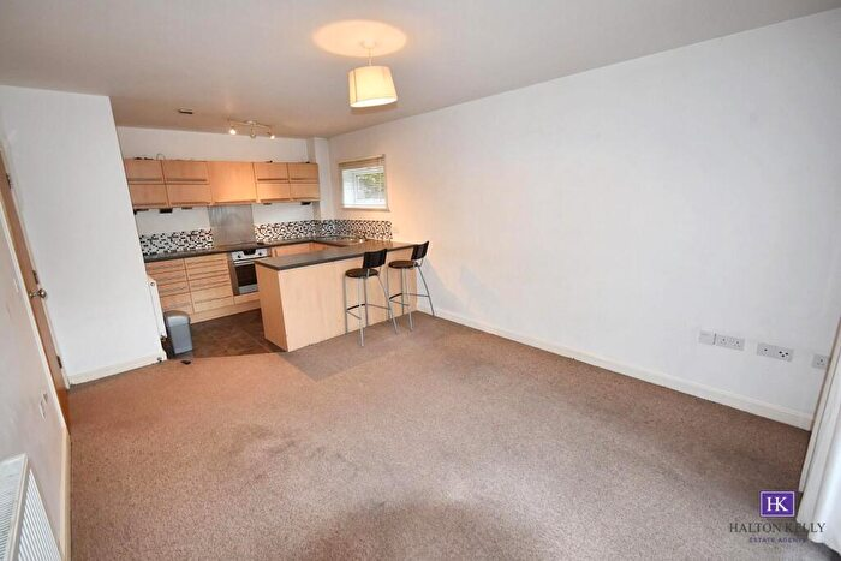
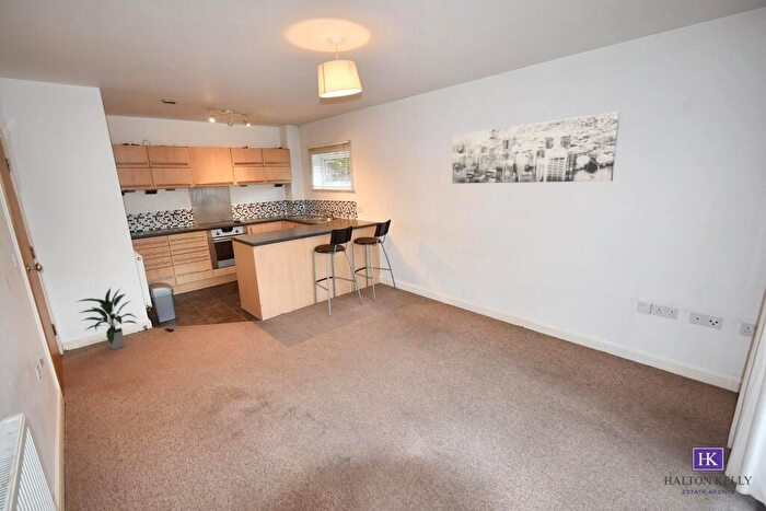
+ indoor plant [76,287,139,350]
+ wall art [451,111,622,185]
